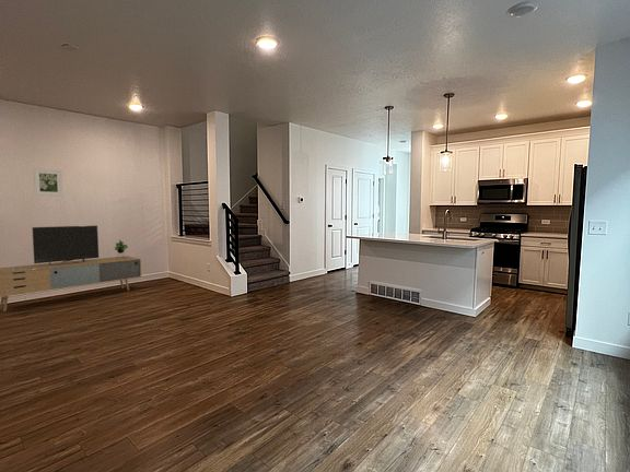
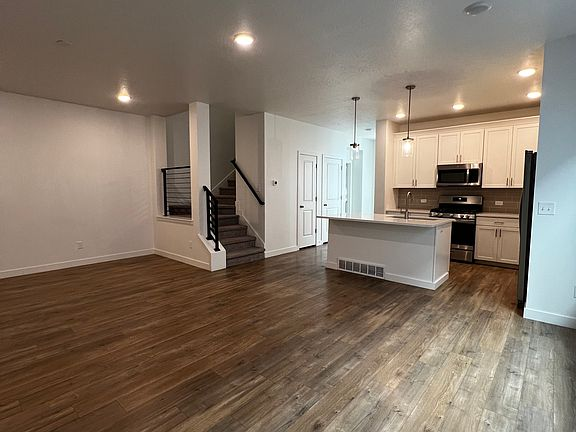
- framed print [33,167,63,198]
- media console [0,224,142,312]
